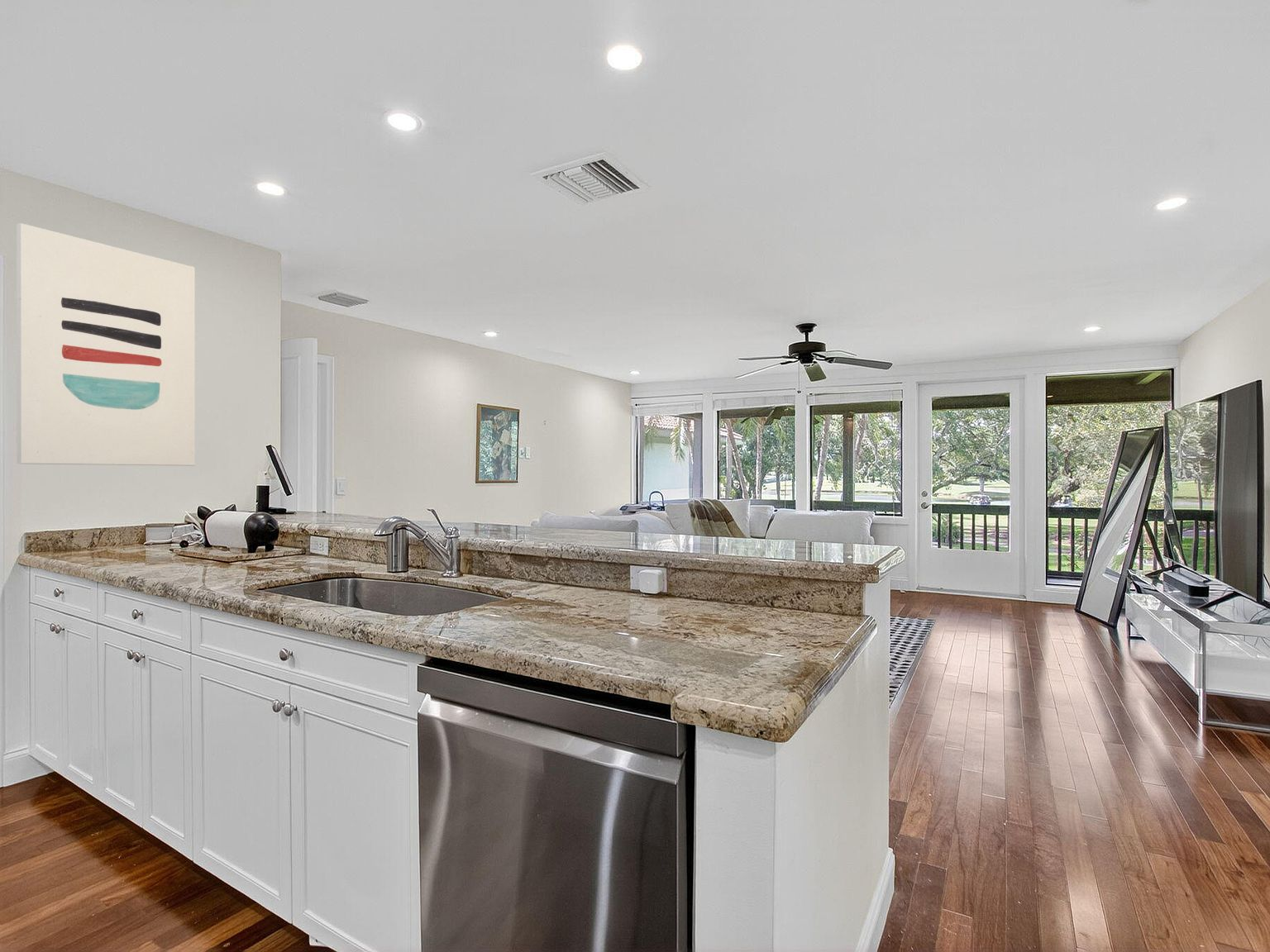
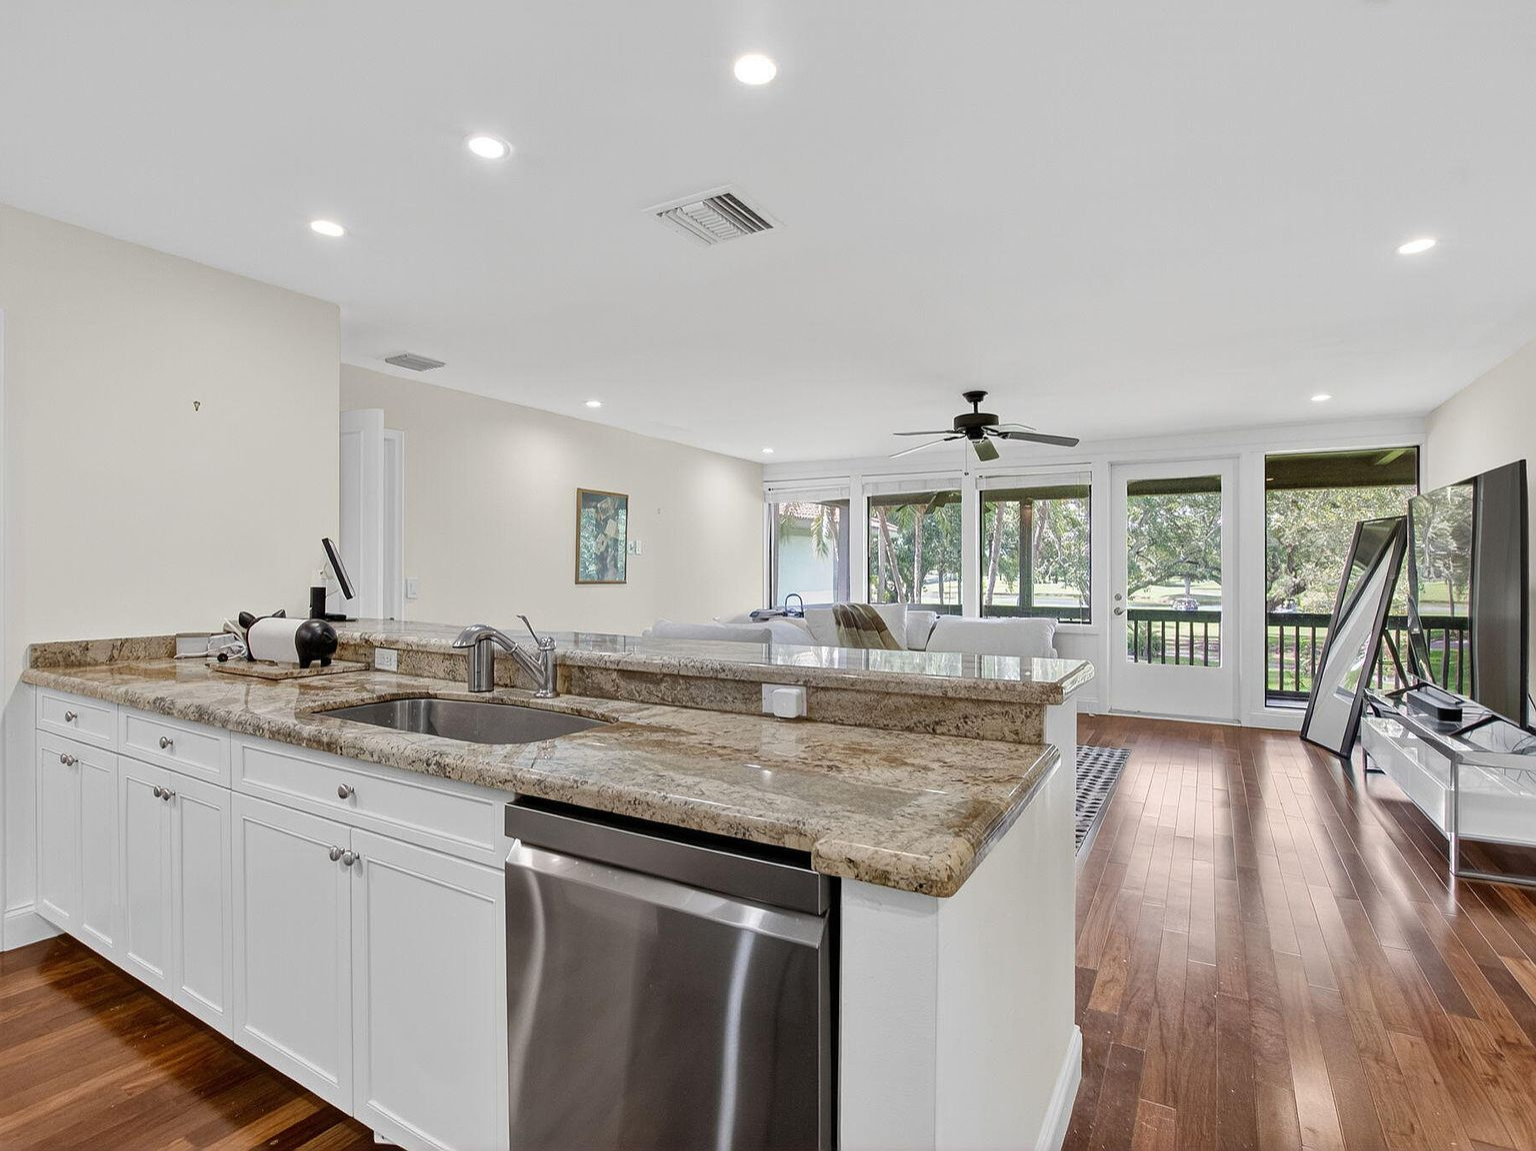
- wall art [16,222,196,466]
